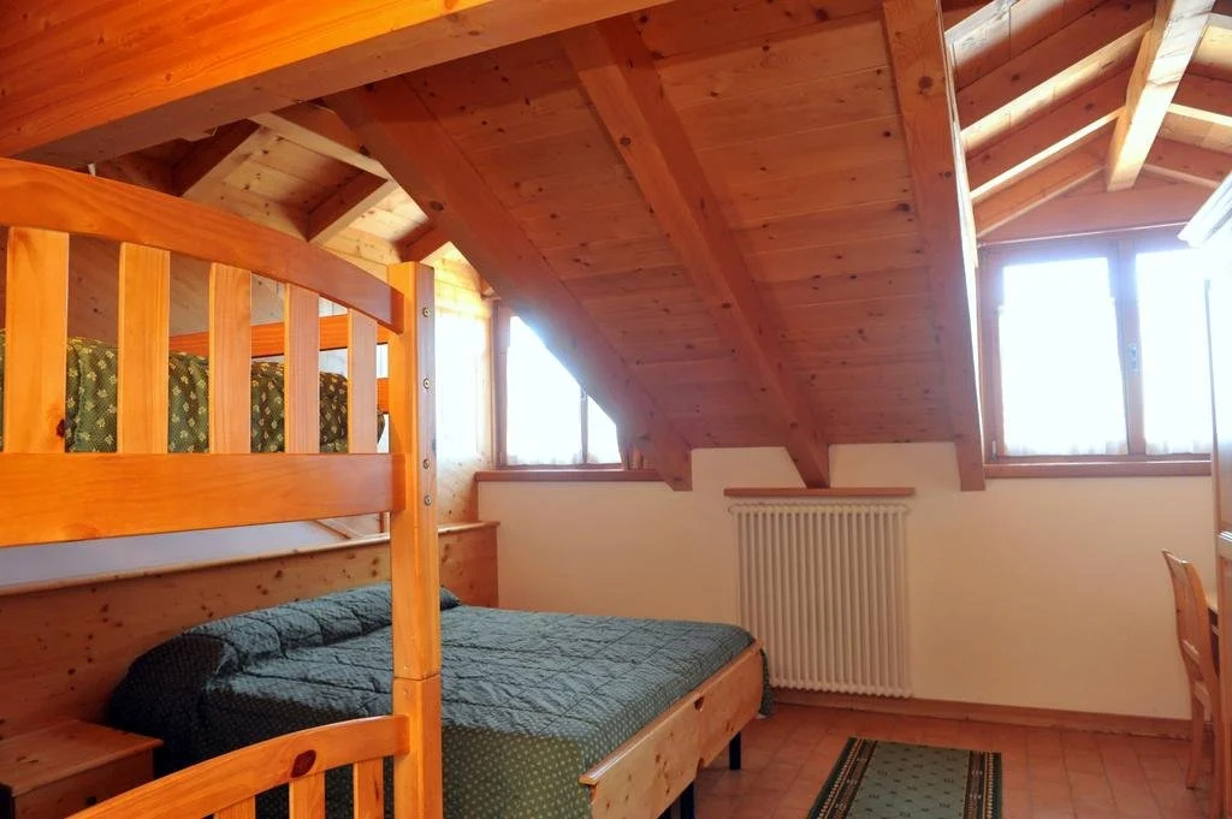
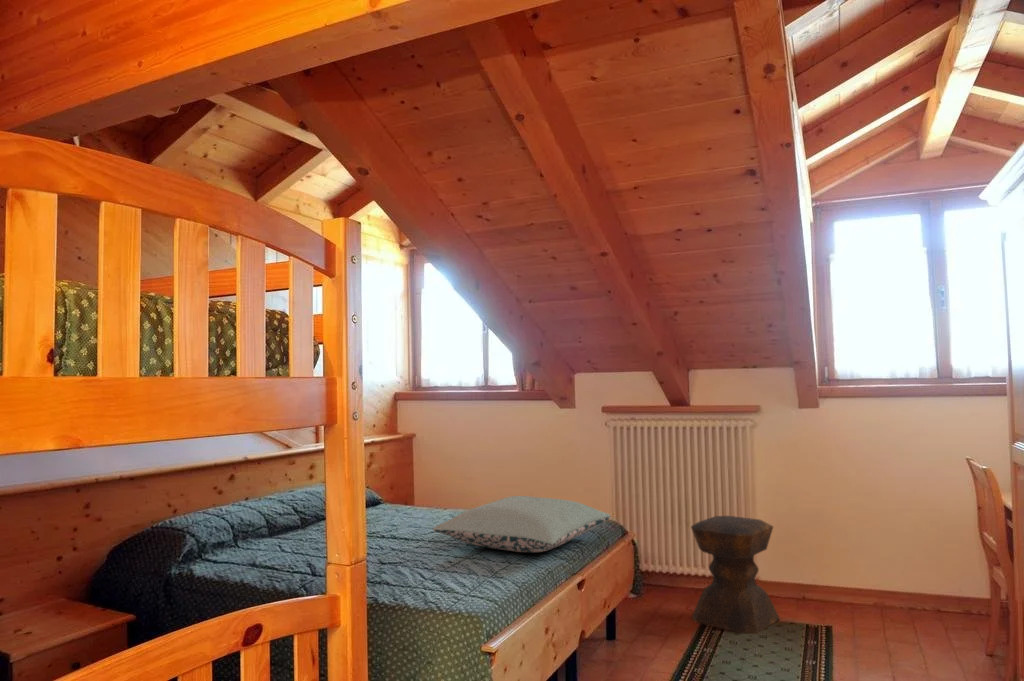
+ pillow [432,495,612,554]
+ stool [690,515,781,634]
